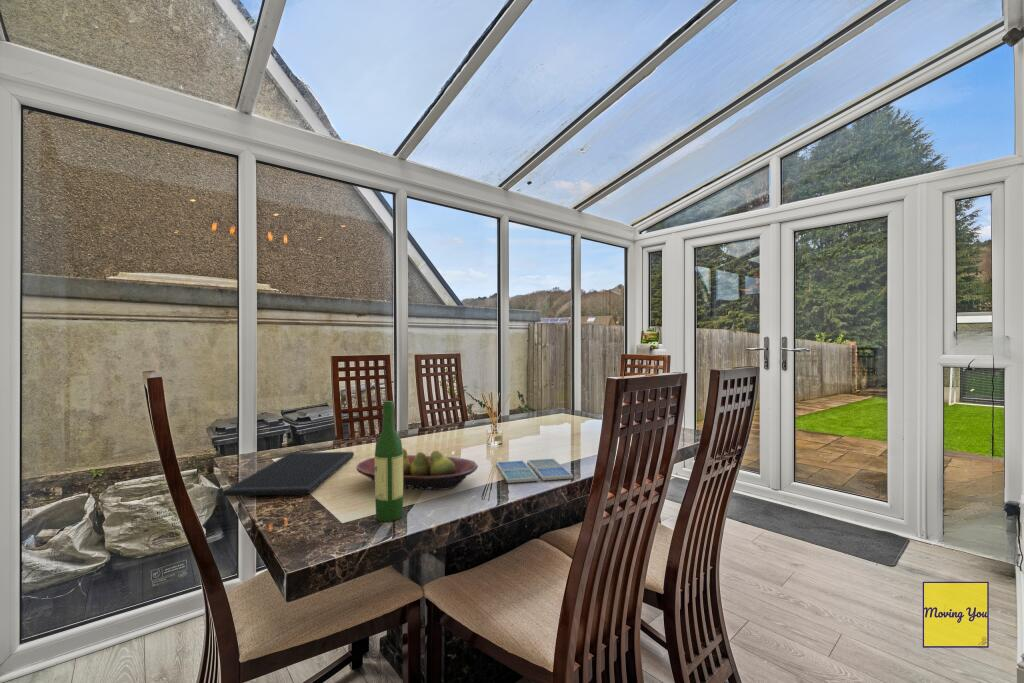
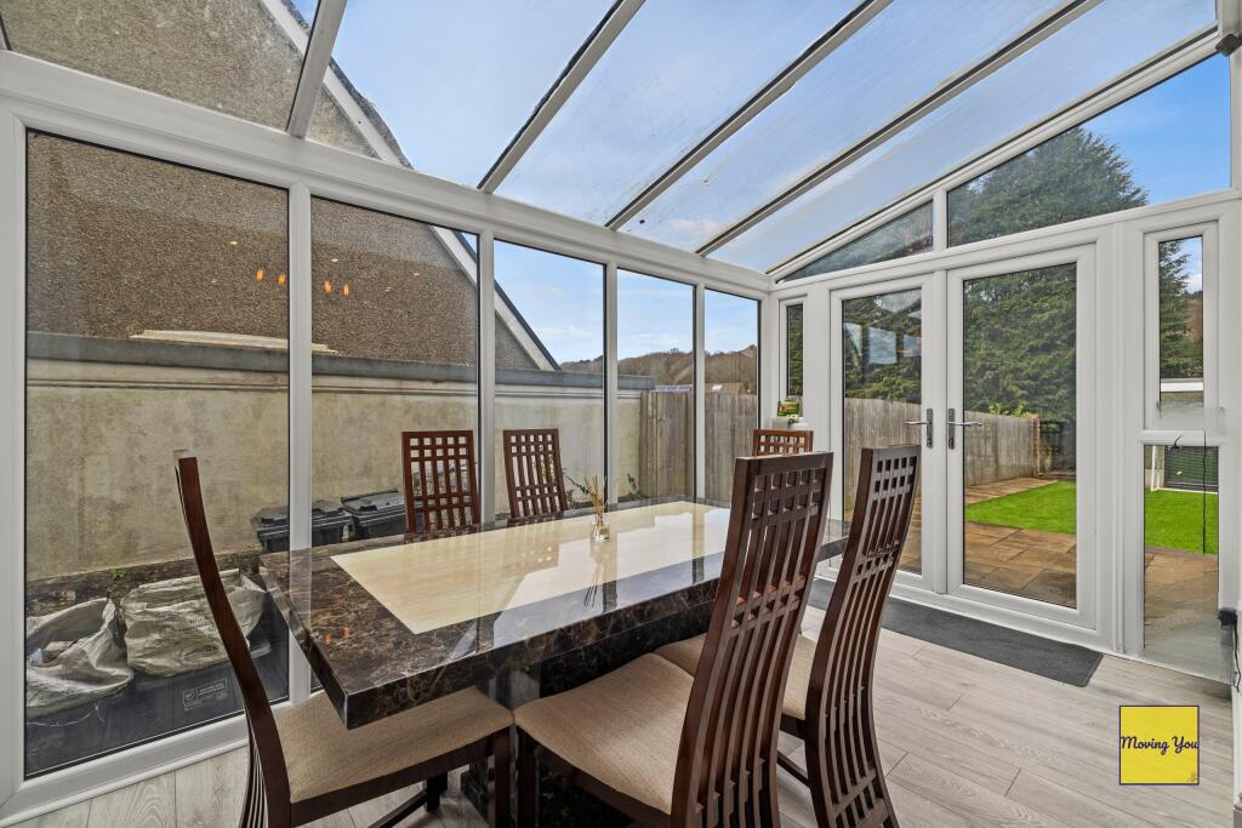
- cutting board [222,451,355,497]
- fruit bowl [356,447,479,491]
- wine bottle [374,400,404,522]
- drink coaster [495,458,574,484]
